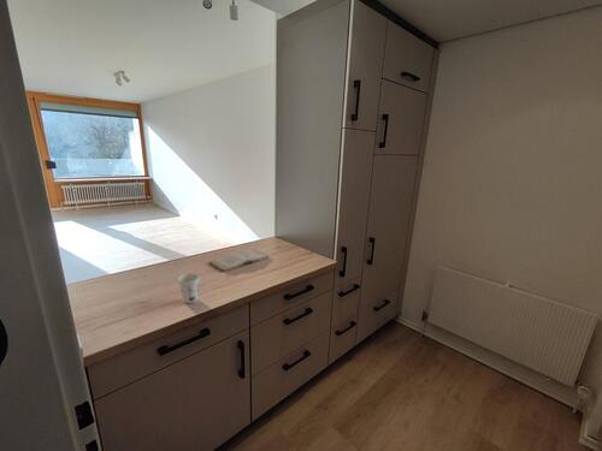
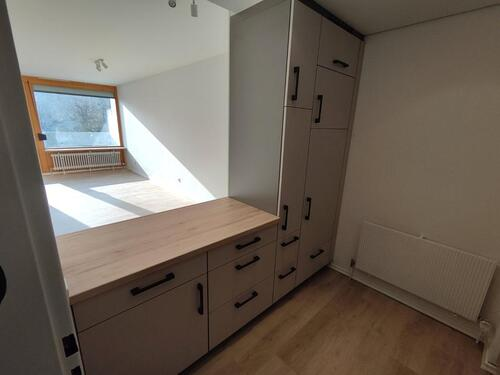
- book [208,248,270,273]
- cup [177,272,201,304]
